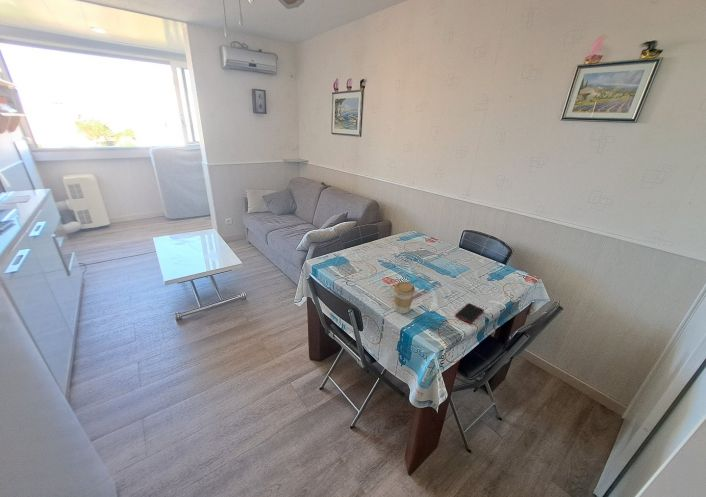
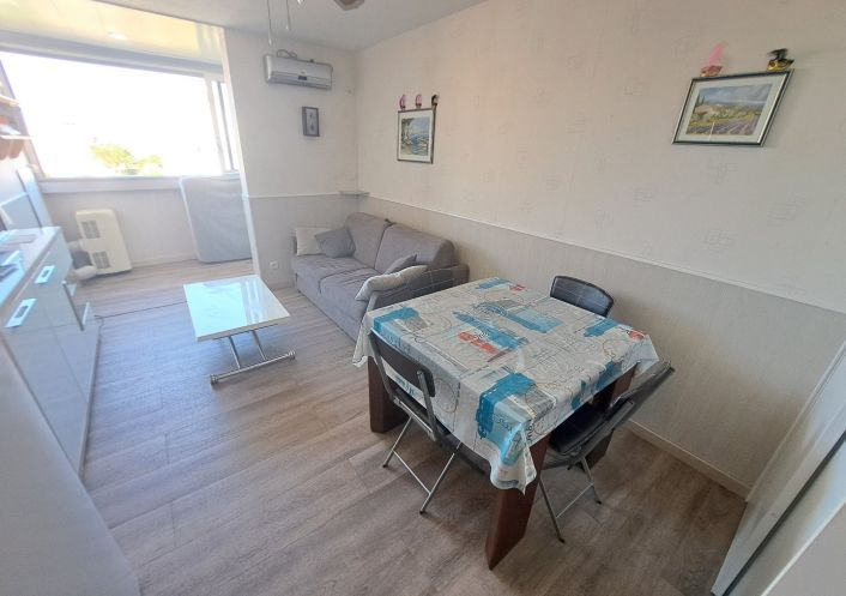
- coffee cup [393,281,416,314]
- cell phone [454,302,485,325]
